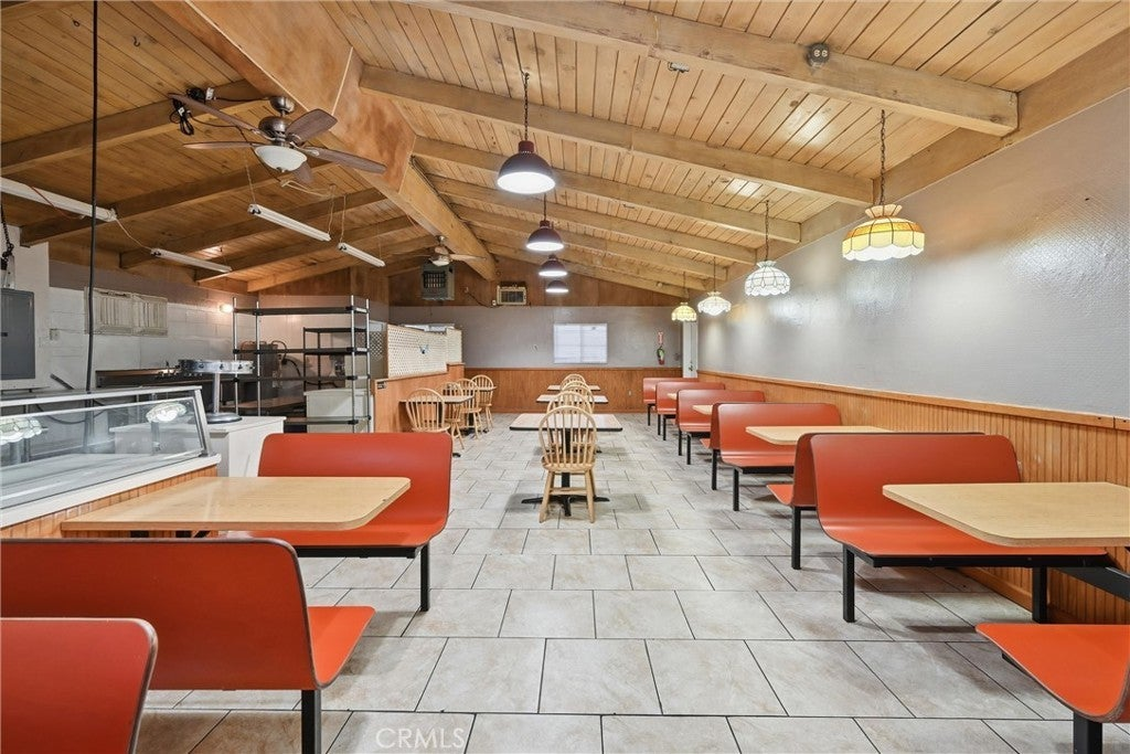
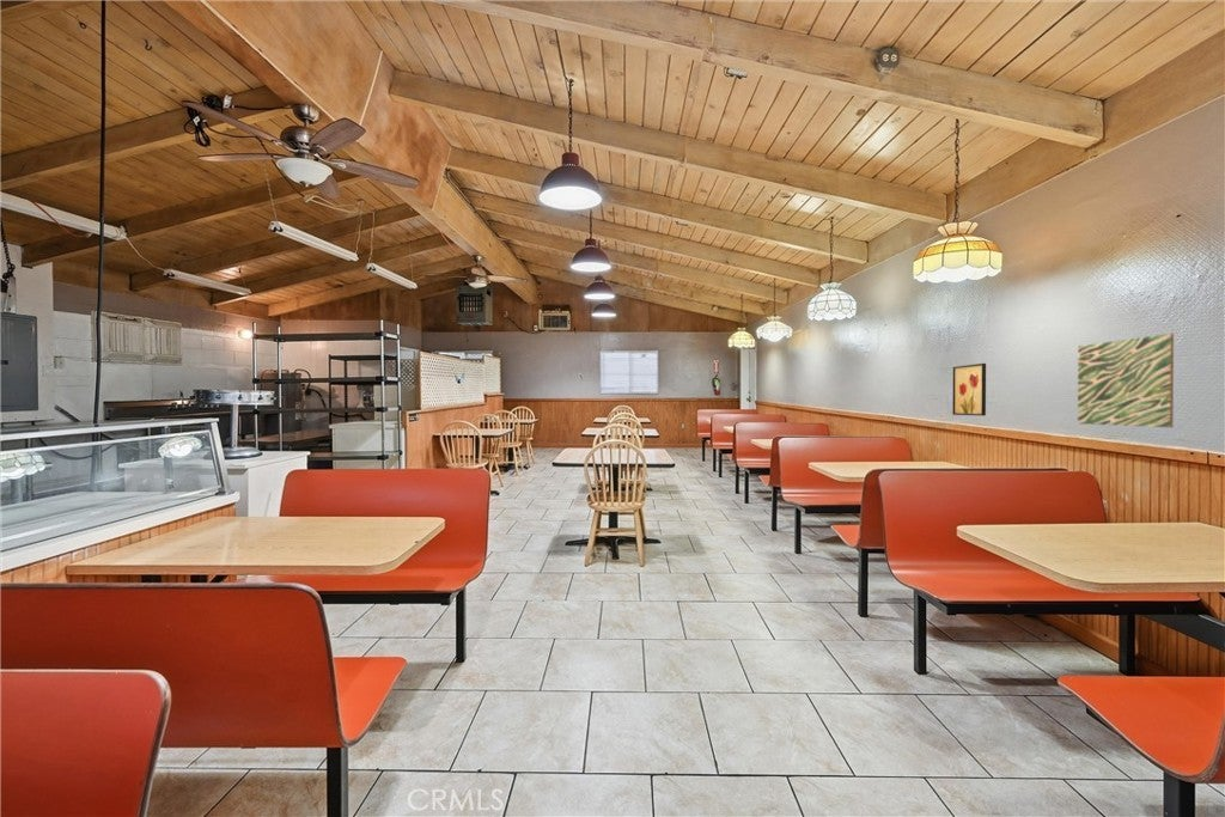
+ wall art [1077,333,1175,428]
+ wall art [951,362,987,417]
